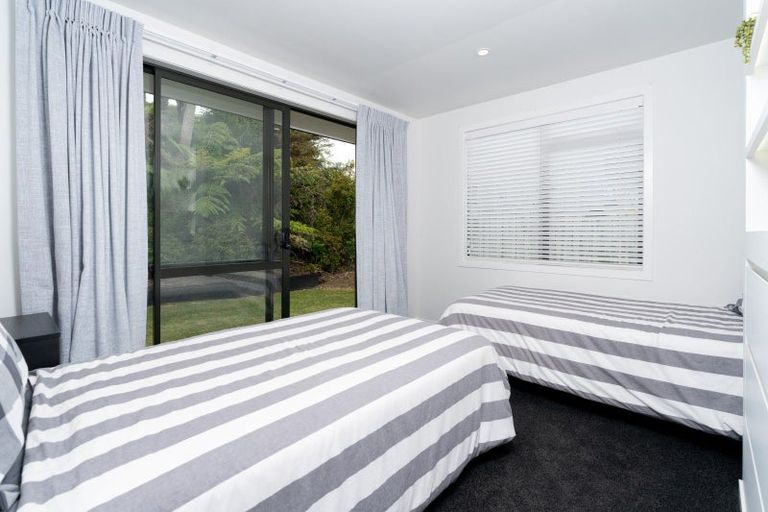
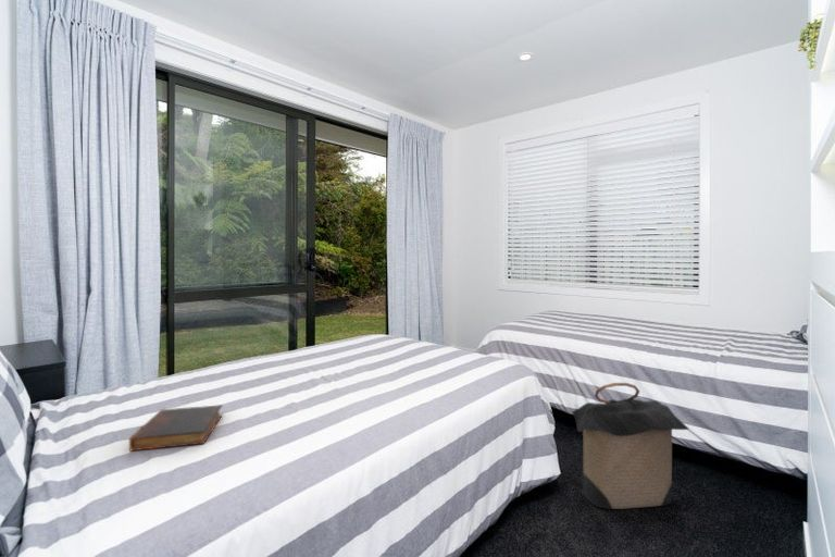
+ book [128,404,224,453]
+ laundry hamper [570,382,690,510]
